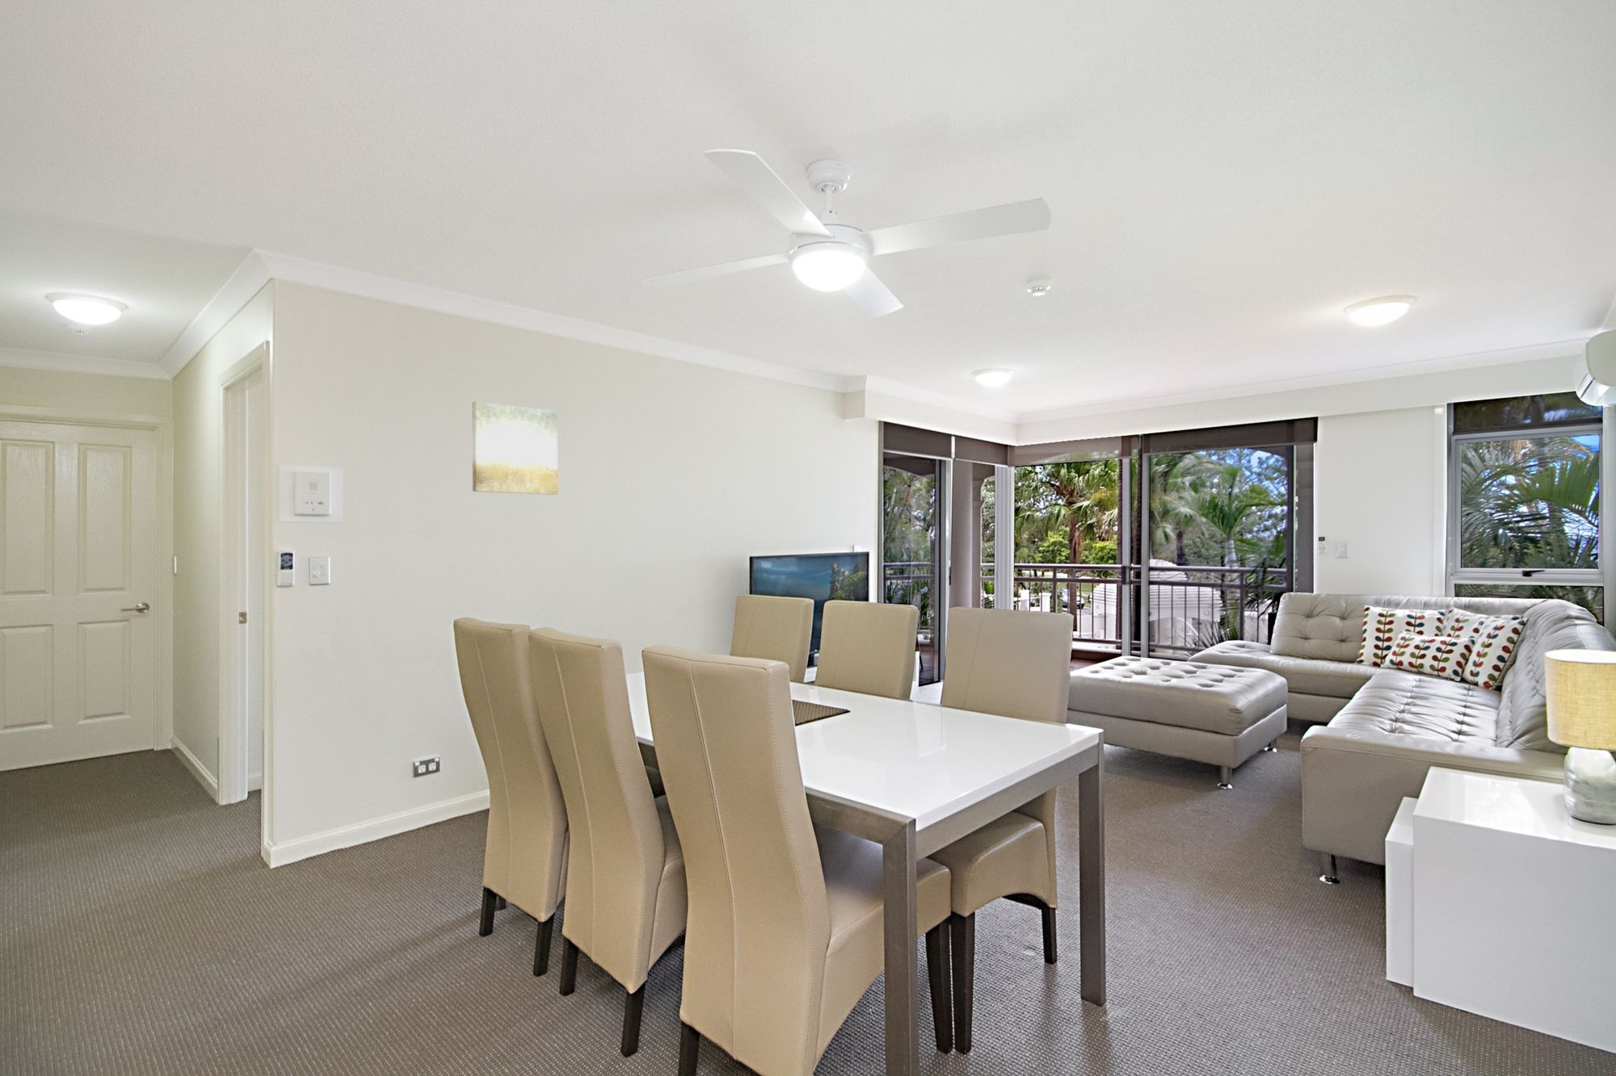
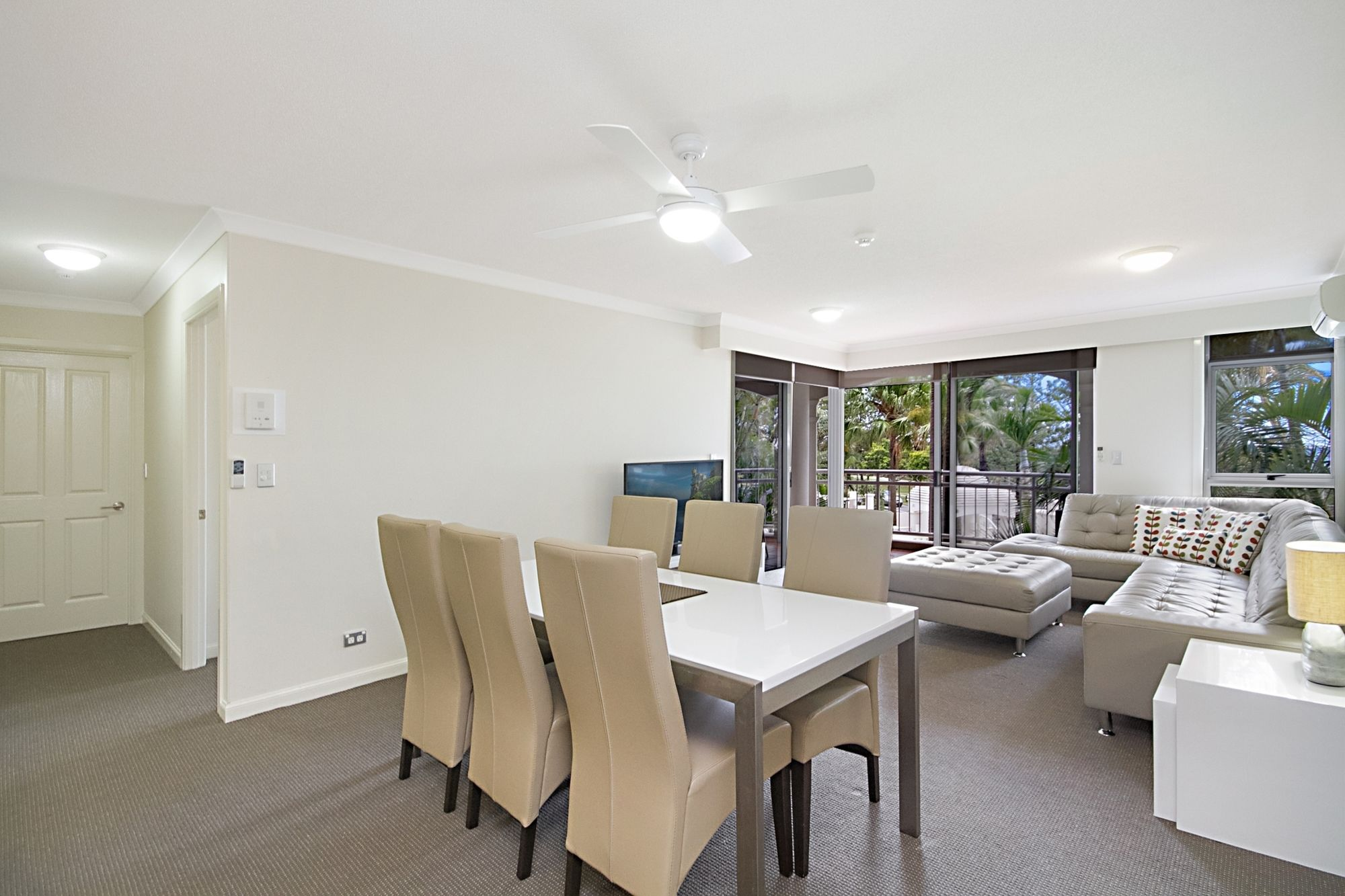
- wall art [471,400,559,495]
